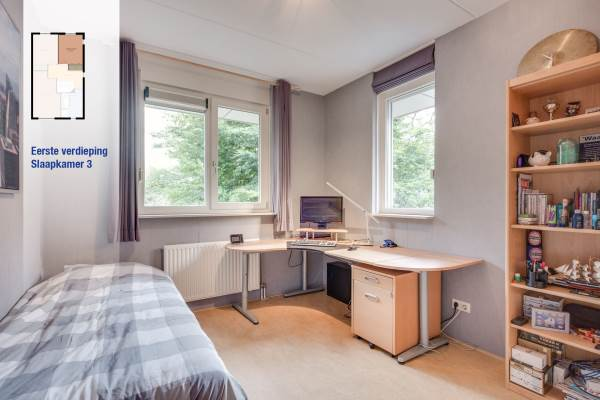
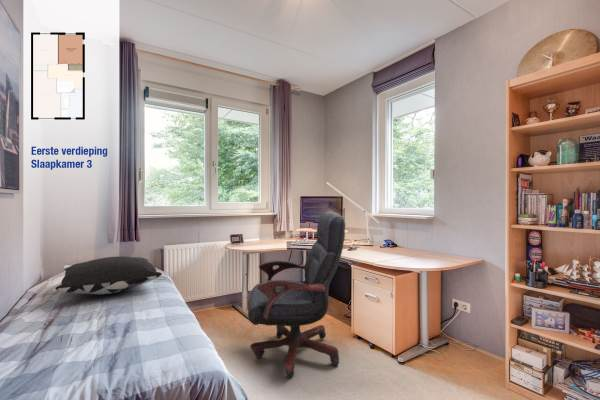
+ pillow [54,255,163,296]
+ office chair [247,210,346,379]
